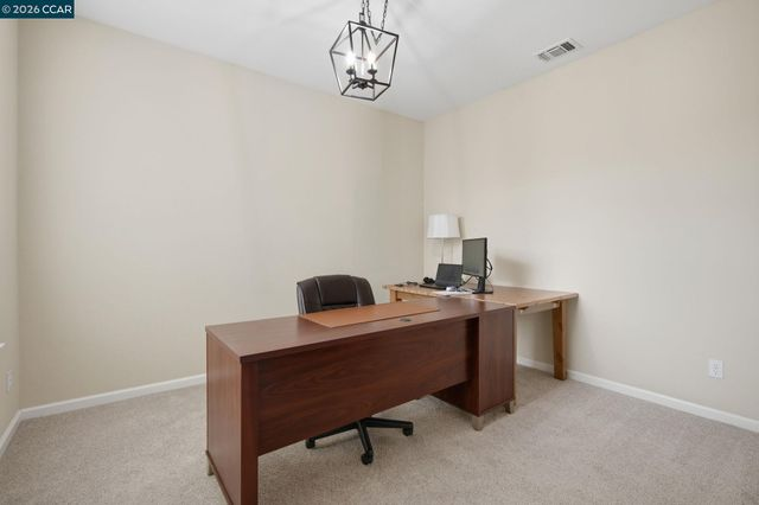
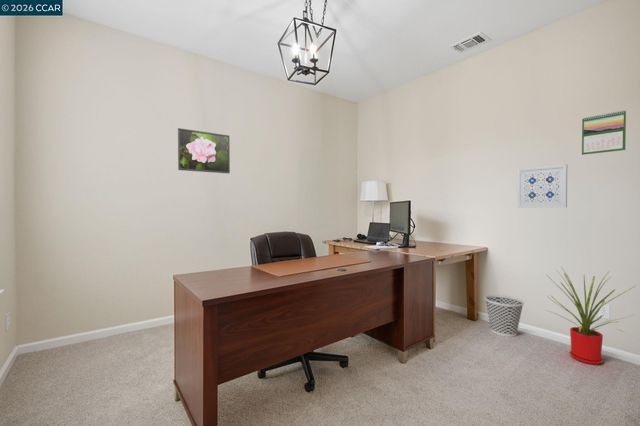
+ wall art [517,164,568,208]
+ wastebasket [484,294,525,338]
+ calendar [581,109,627,156]
+ house plant [545,266,636,366]
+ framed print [177,127,231,174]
